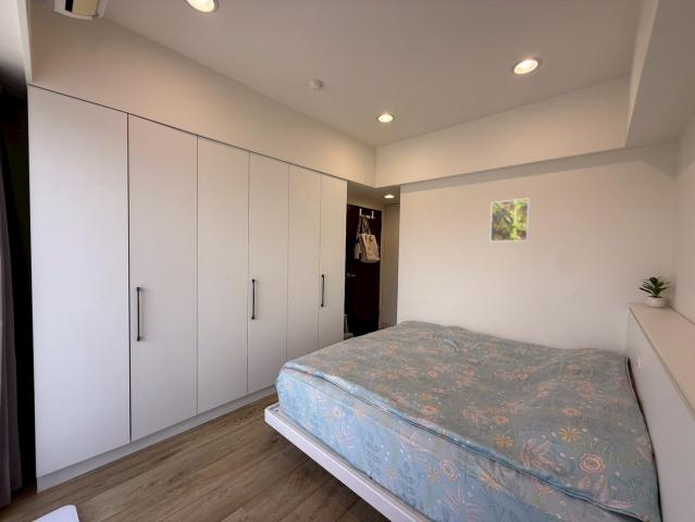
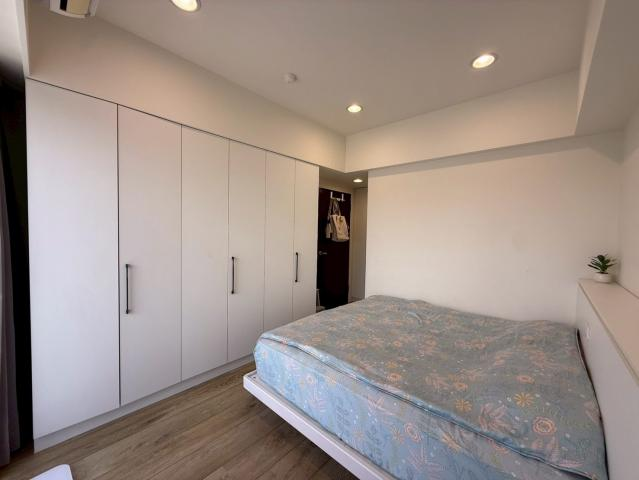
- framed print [489,198,531,243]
